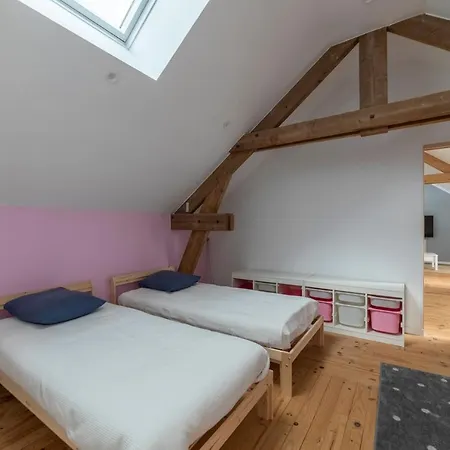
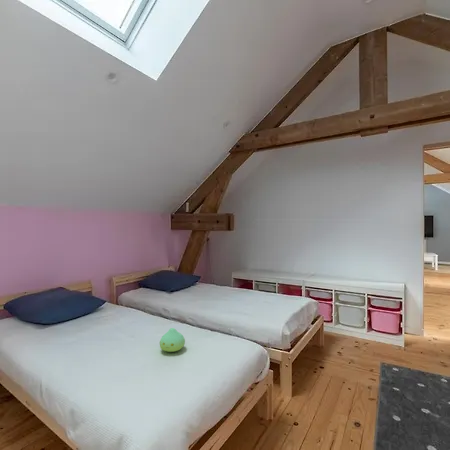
+ plush toy [159,327,186,353]
